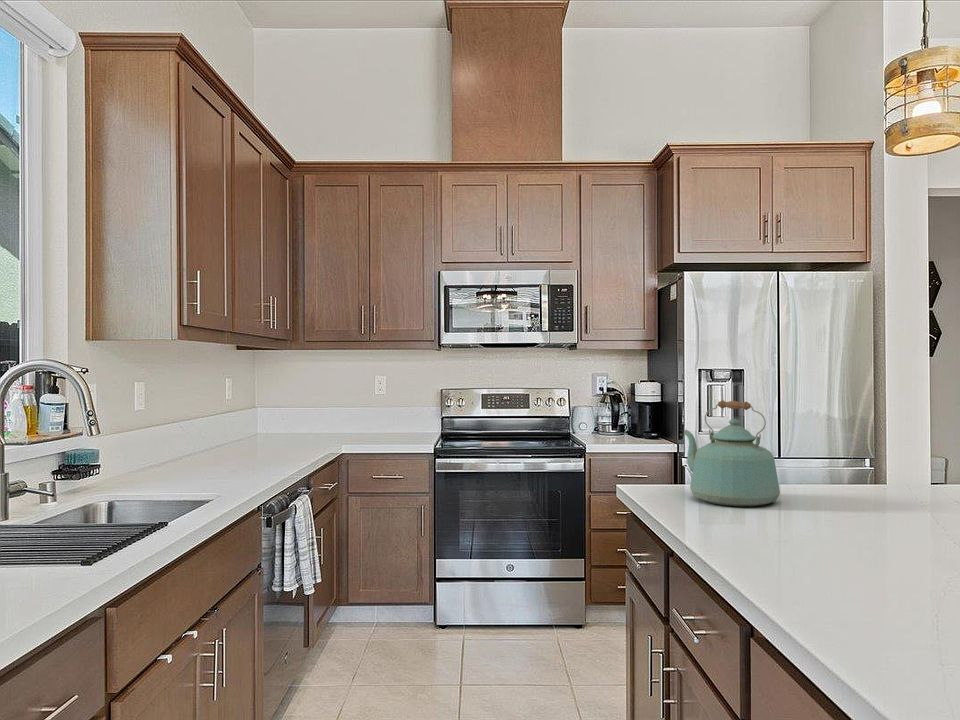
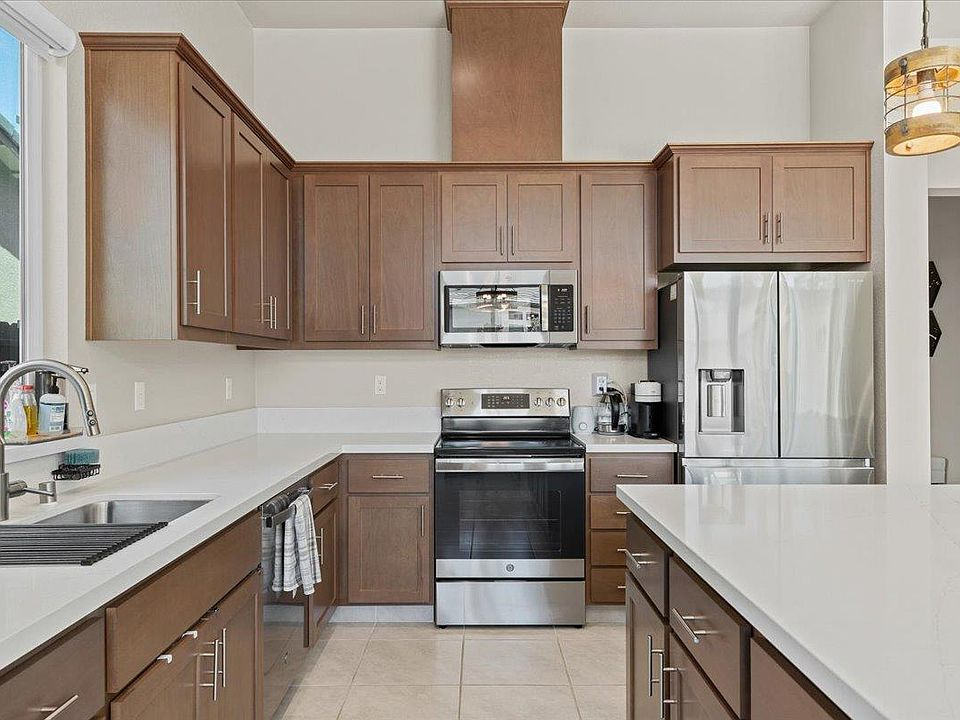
- kettle [682,399,781,508]
